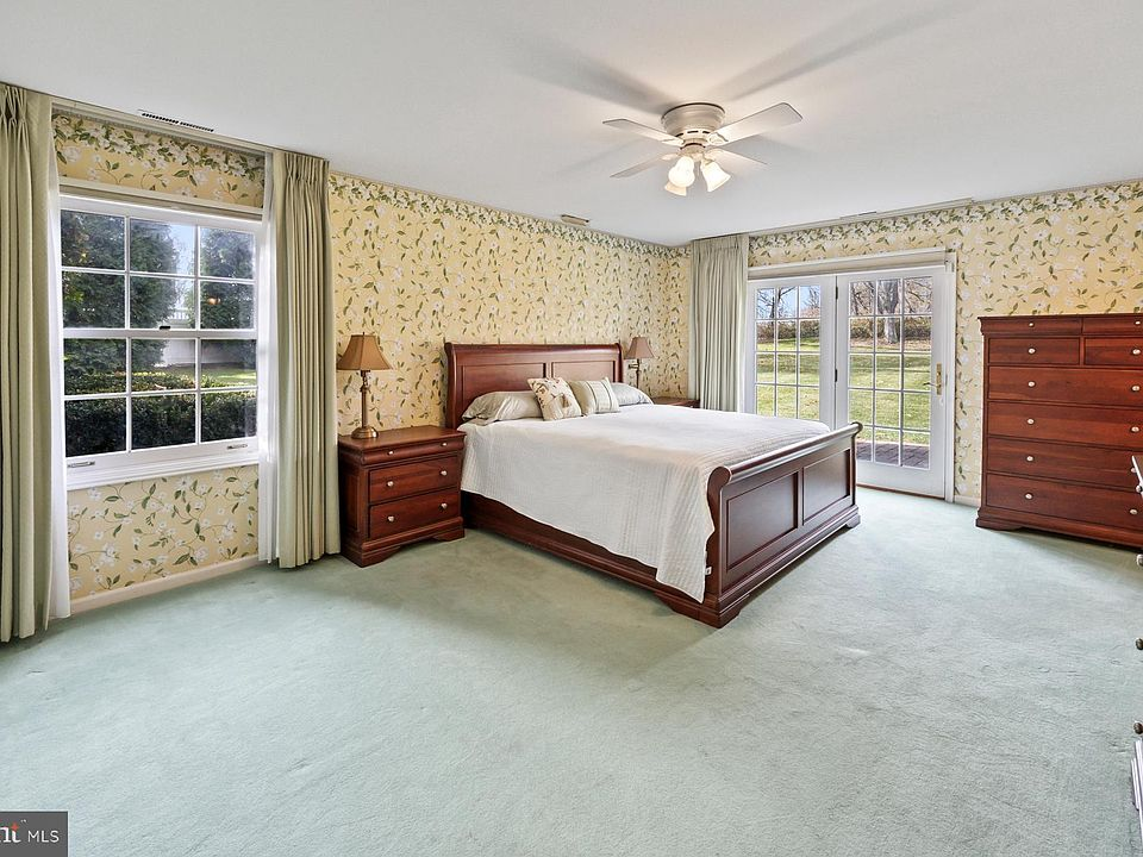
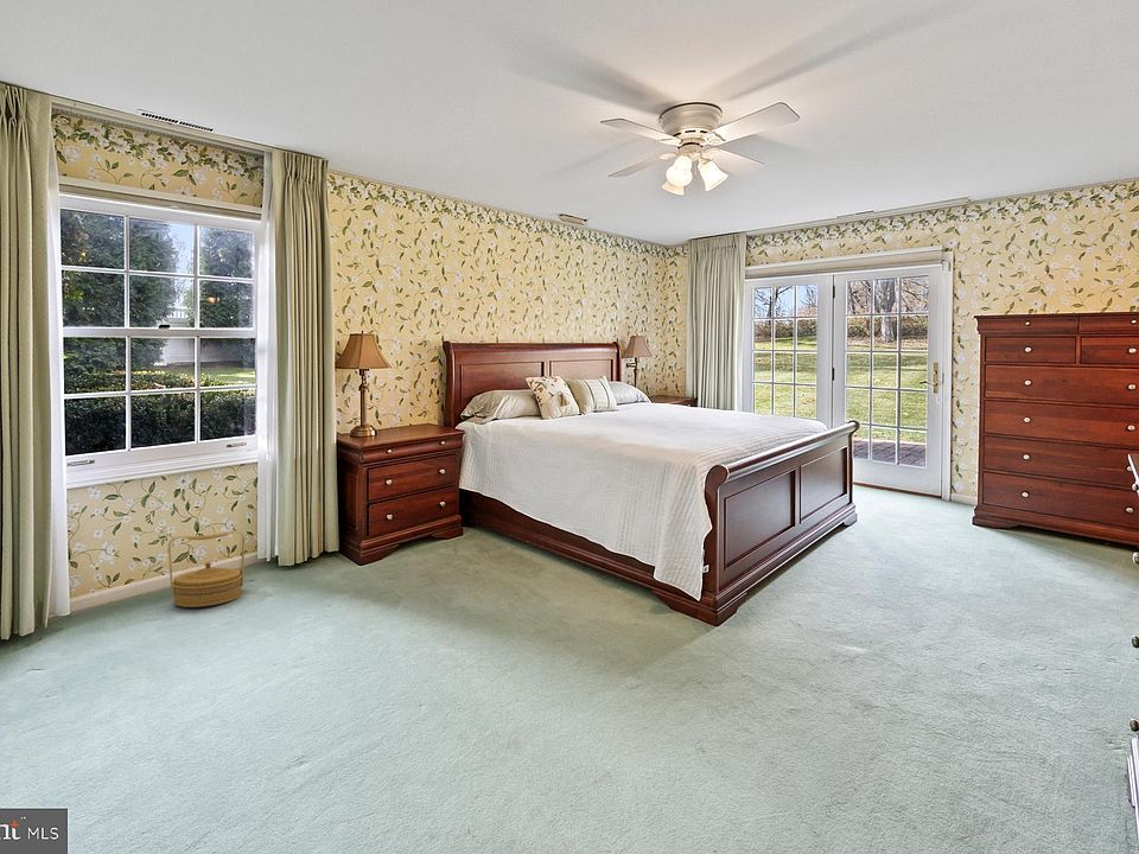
+ basket [167,530,246,608]
